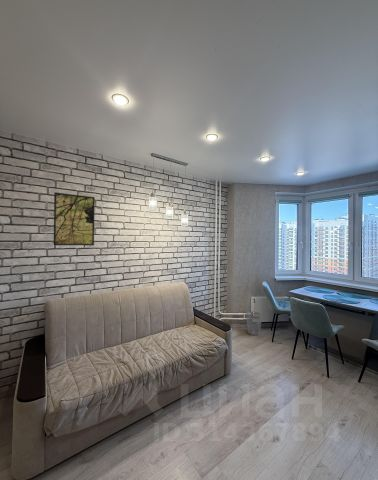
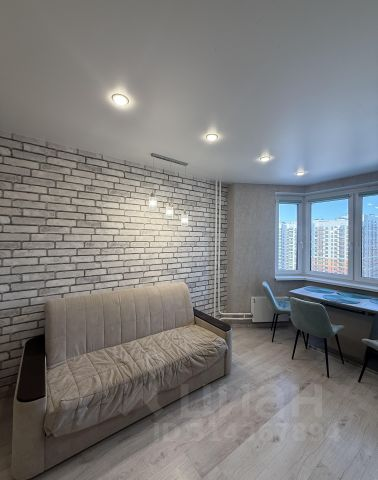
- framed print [53,191,96,246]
- wastebasket [245,311,263,336]
